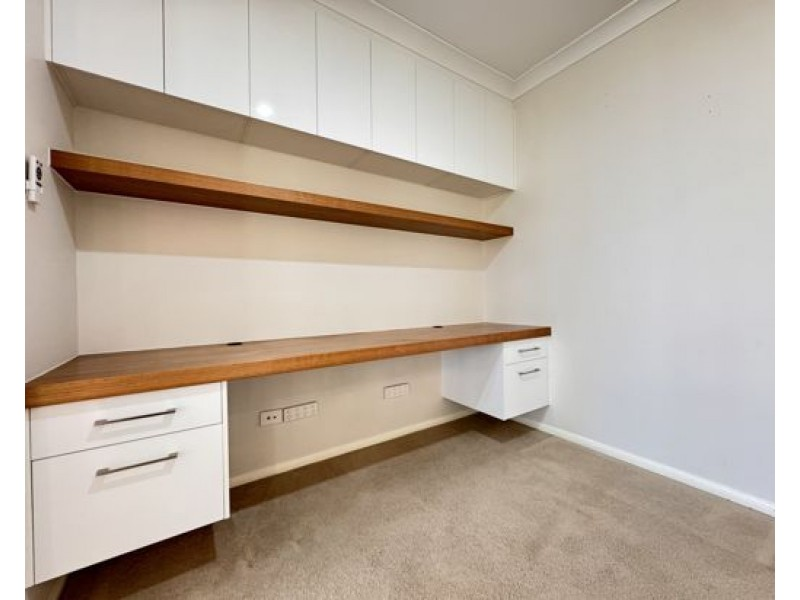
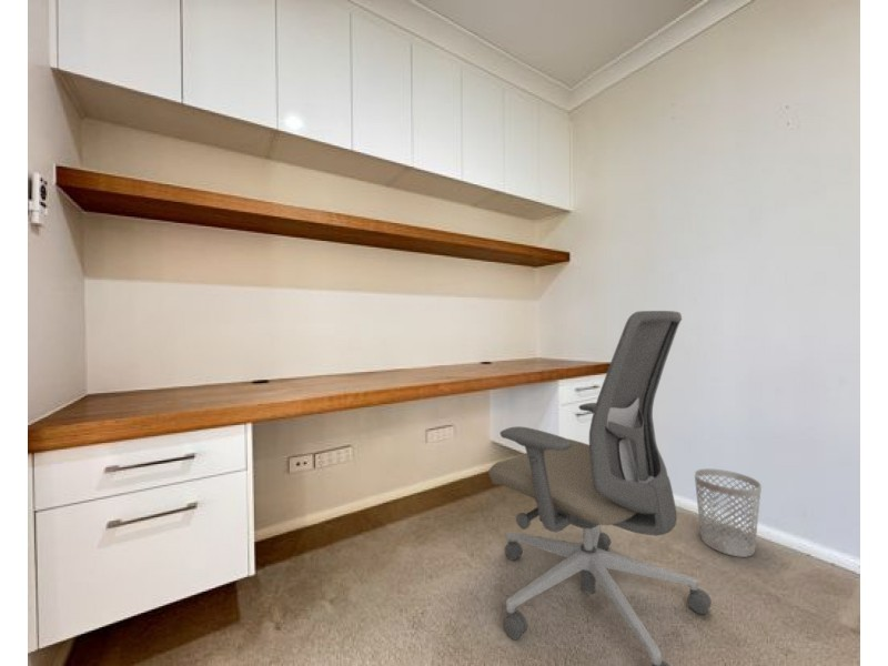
+ wastebasket [694,467,763,558]
+ office chair [487,310,713,666]
